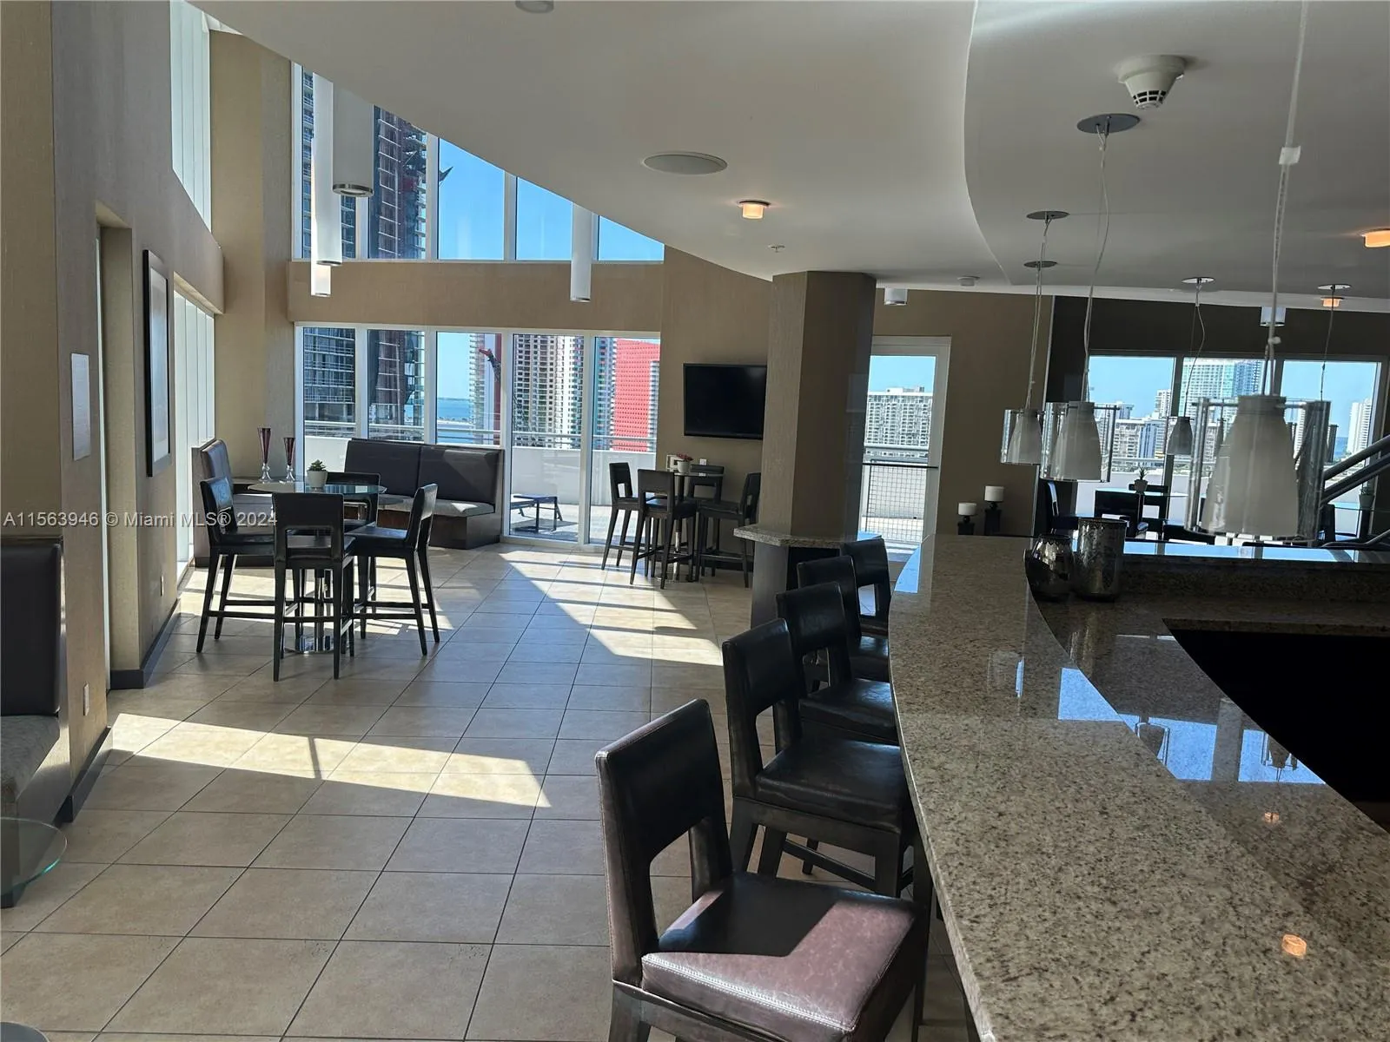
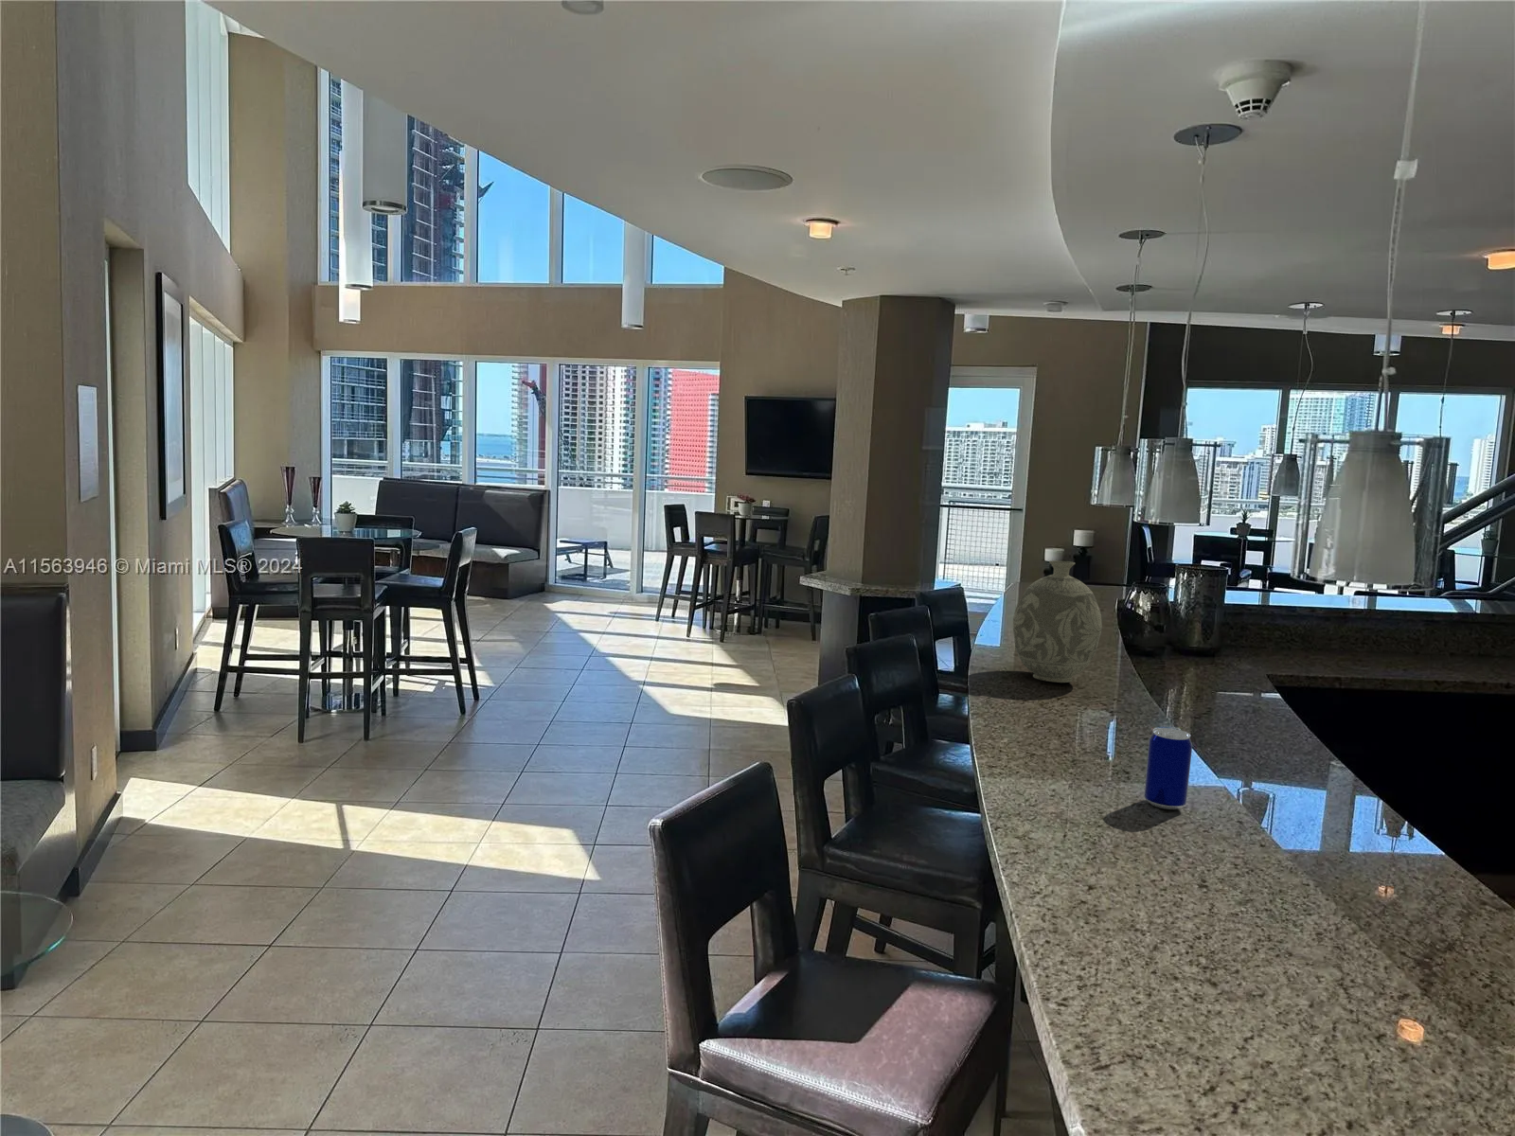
+ decorative vase [1013,560,1103,684]
+ beer can [1144,726,1193,810]
